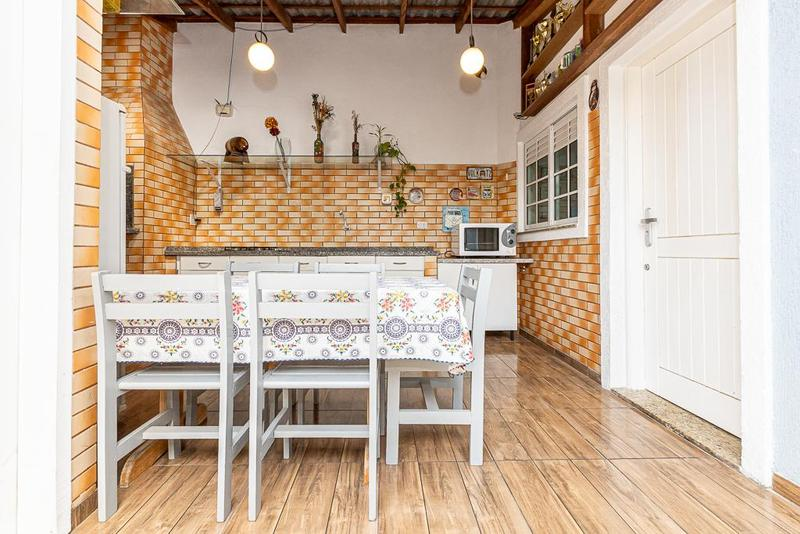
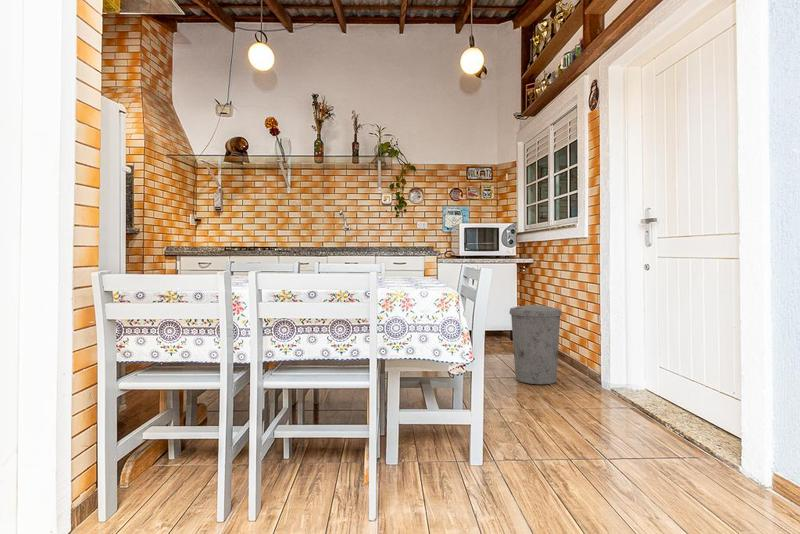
+ trash can [508,304,563,385]
